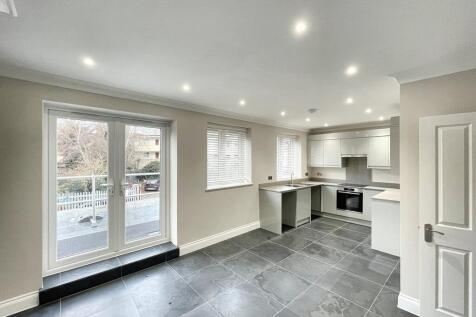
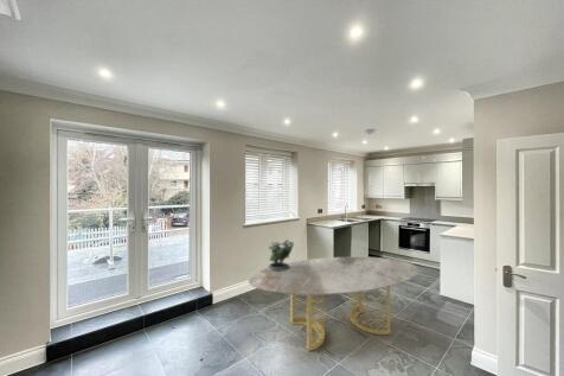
+ dining table [248,256,421,352]
+ potted plant [267,238,295,272]
